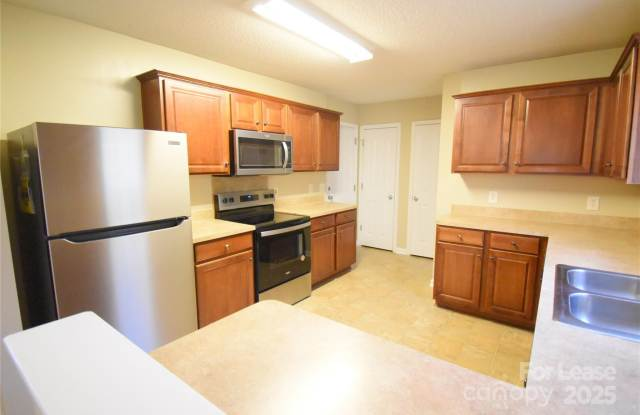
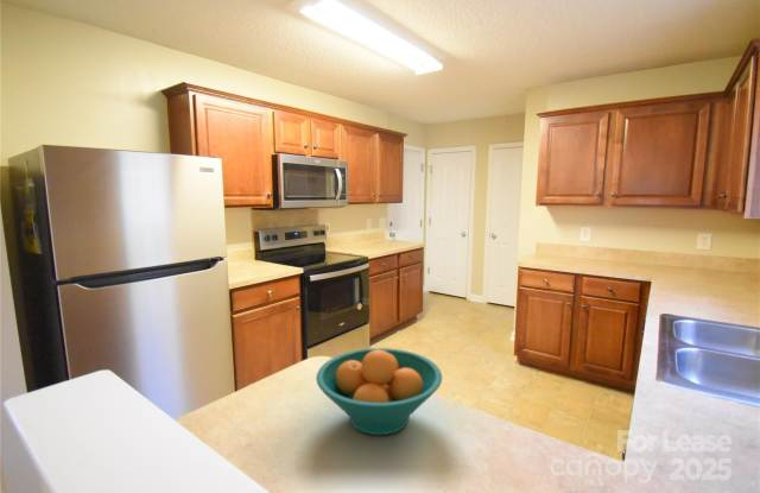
+ fruit bowl [315,347,443,436]
